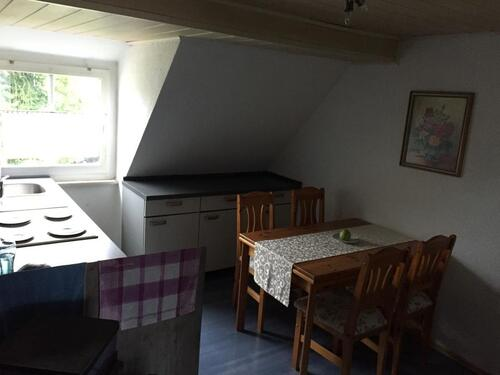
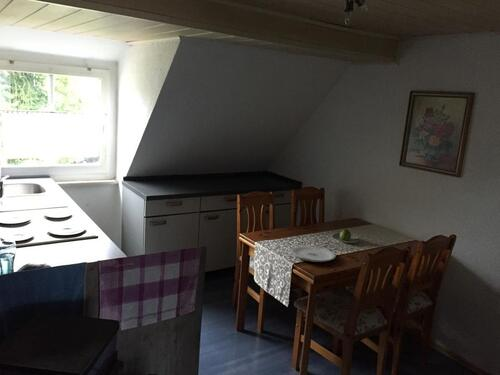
+ plate [289,245,337,263]
